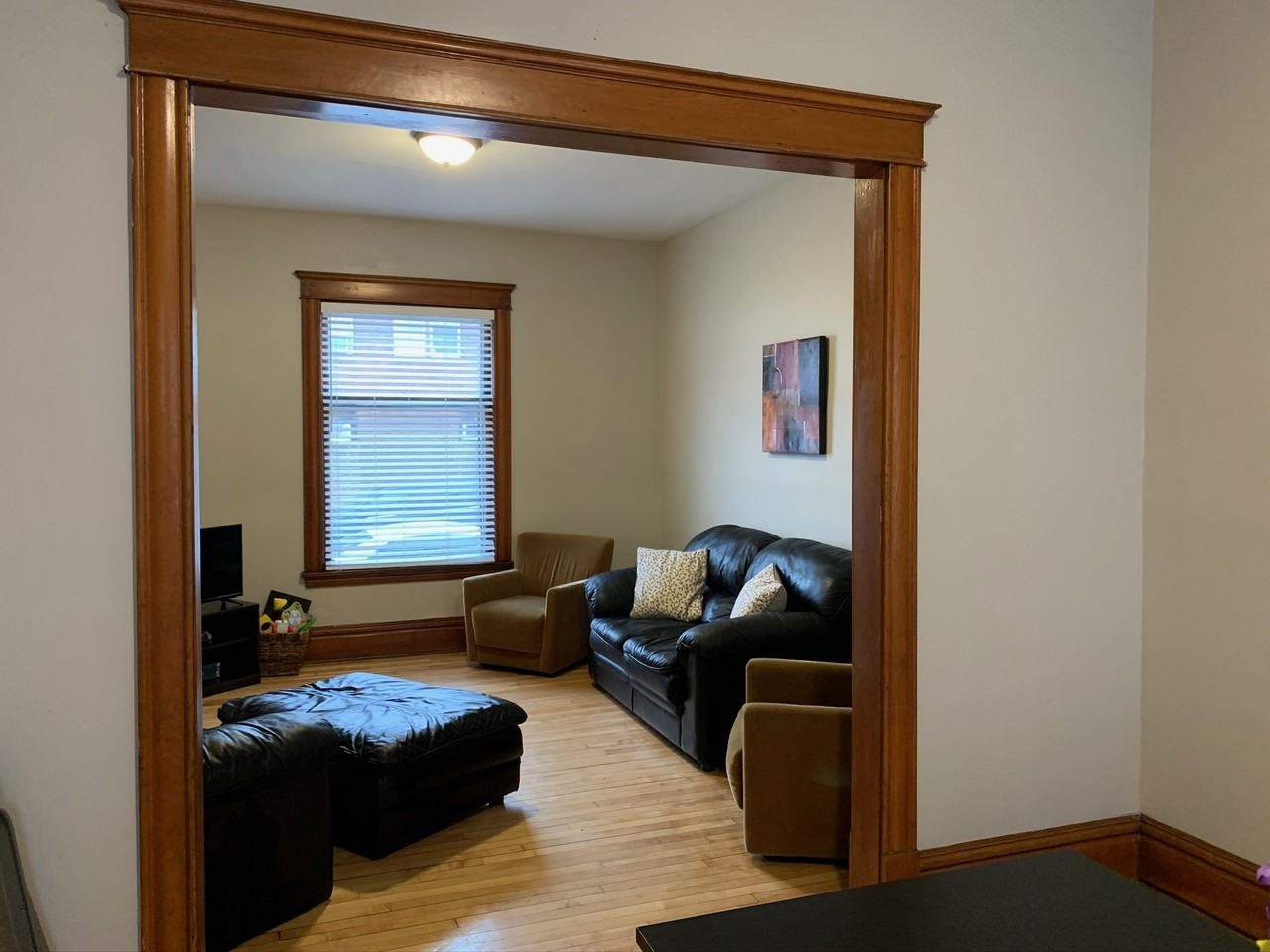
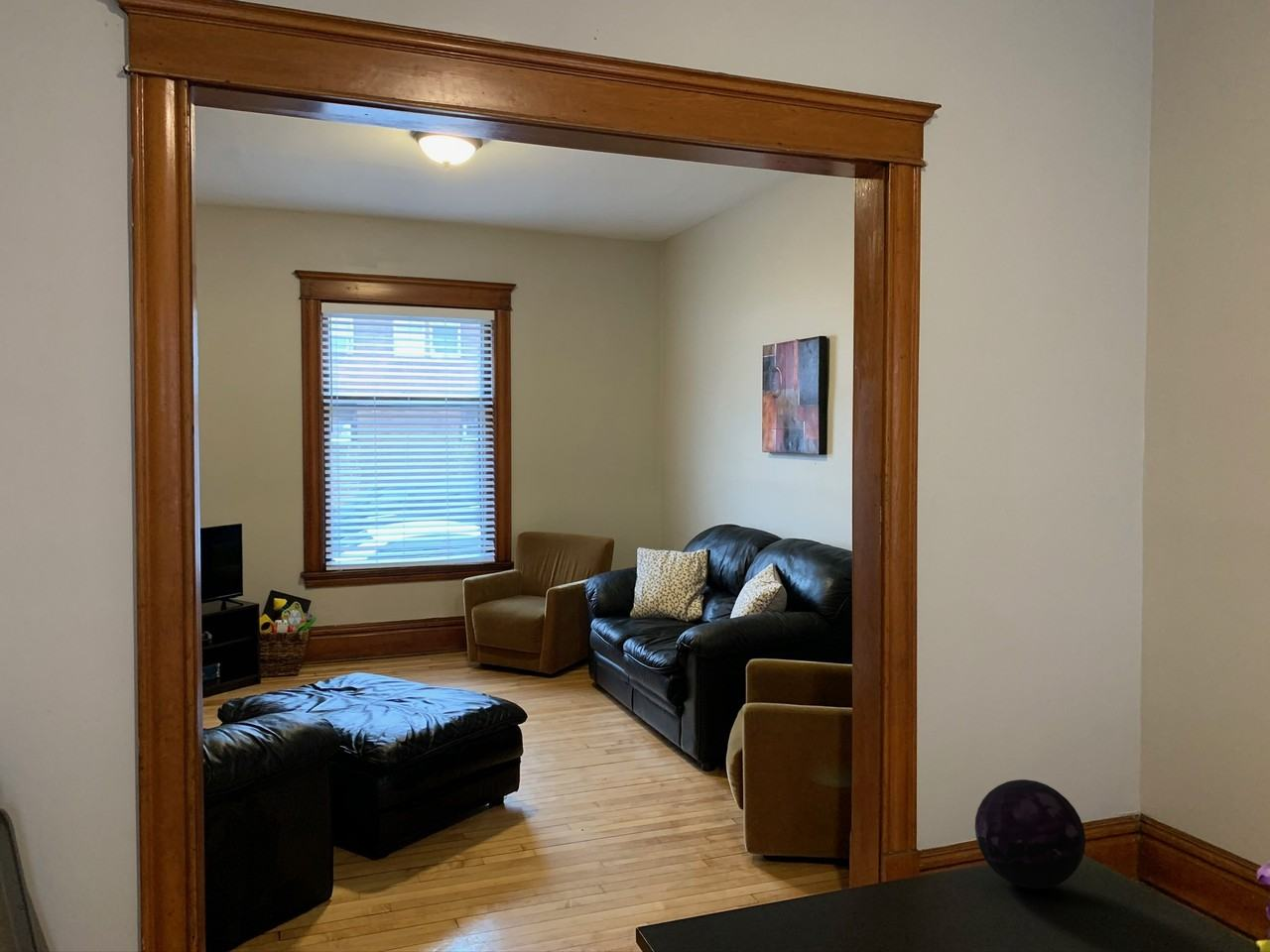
+ decorative orb [974,778,1086,891]
